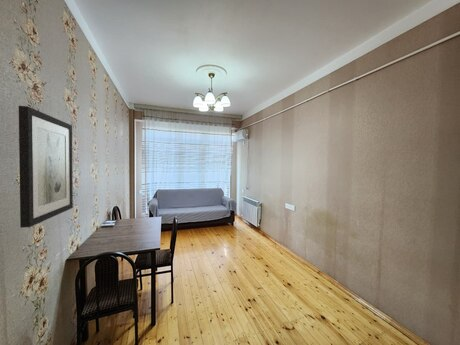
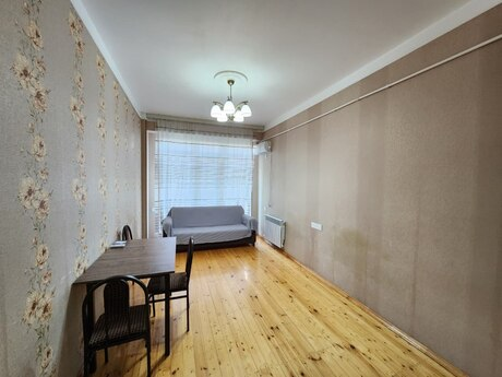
- wall art [18,105,74,229]
